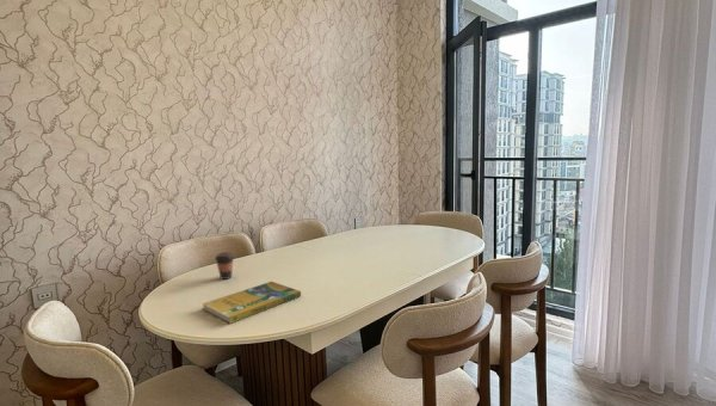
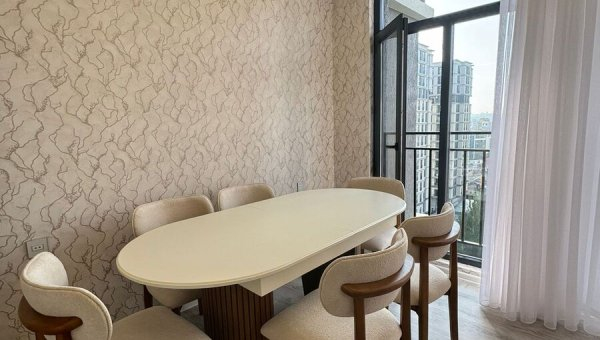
- coffee cup [214,251,235,281]
- booklet [200,281,302,325]
